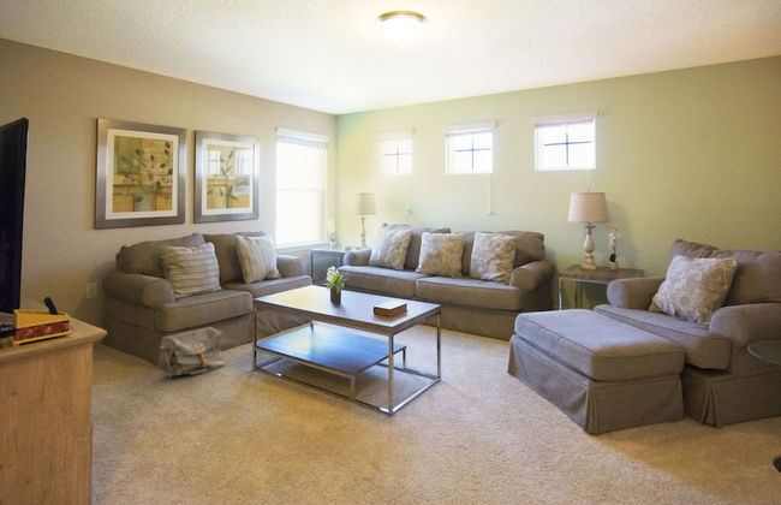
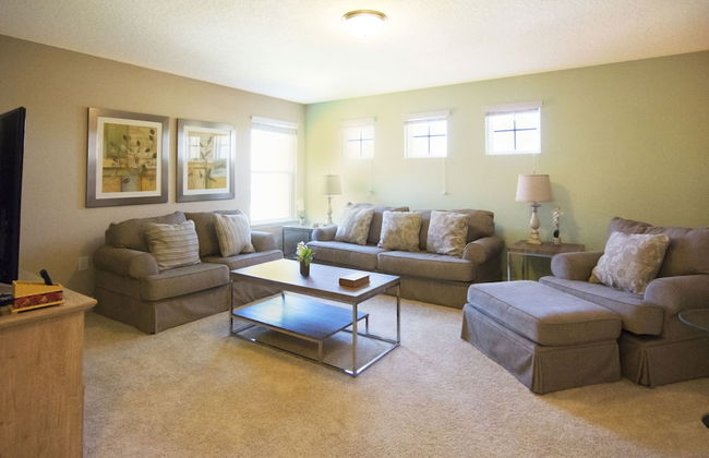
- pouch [157,326,226,378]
